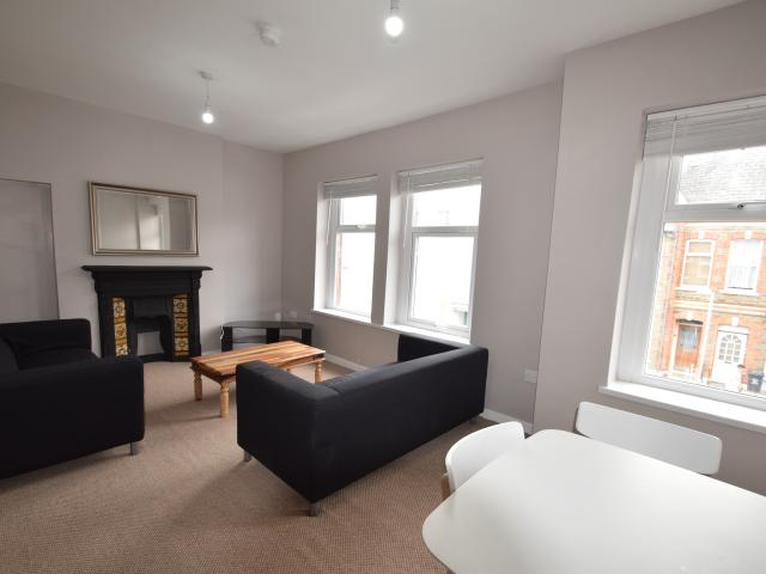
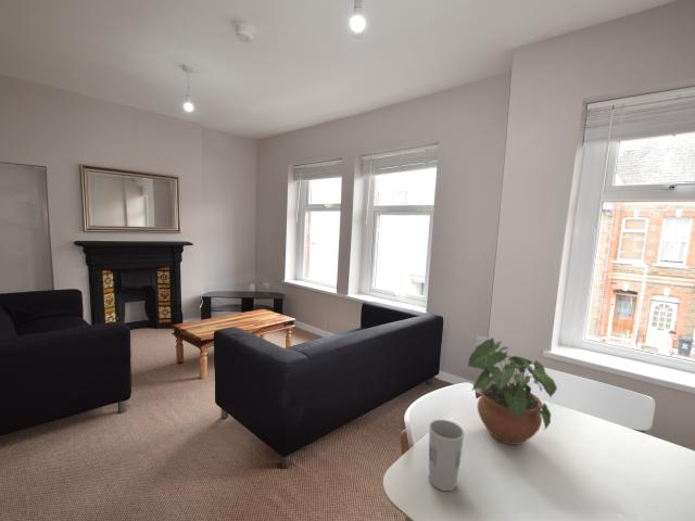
+ potted plant [467,336,558,446]
+ cup [428,419,466,492]
